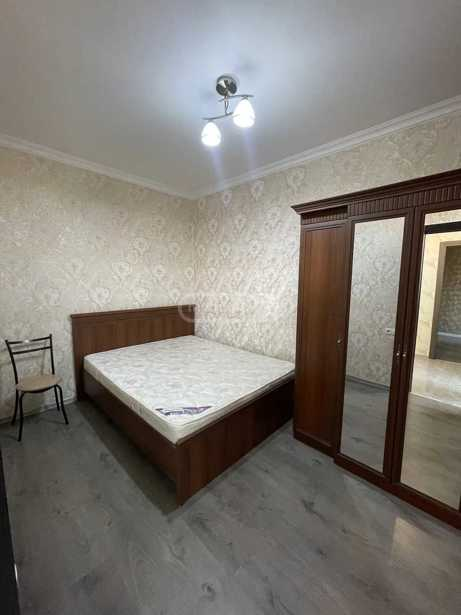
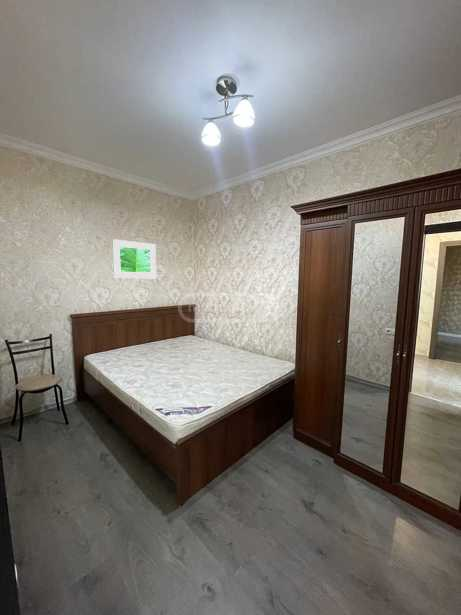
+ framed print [112,238,157,279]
